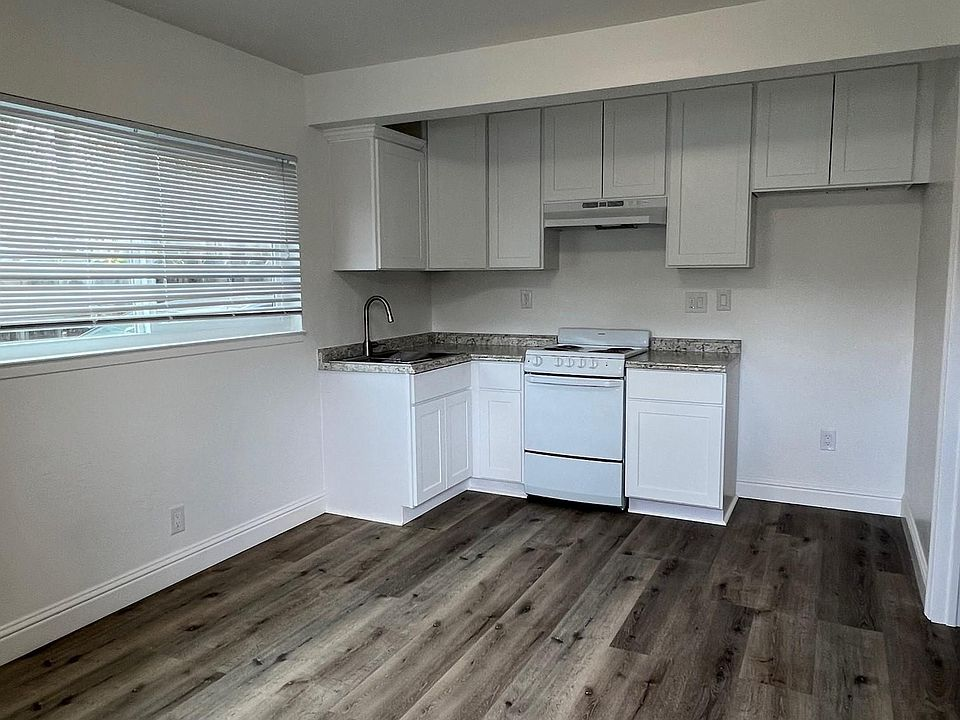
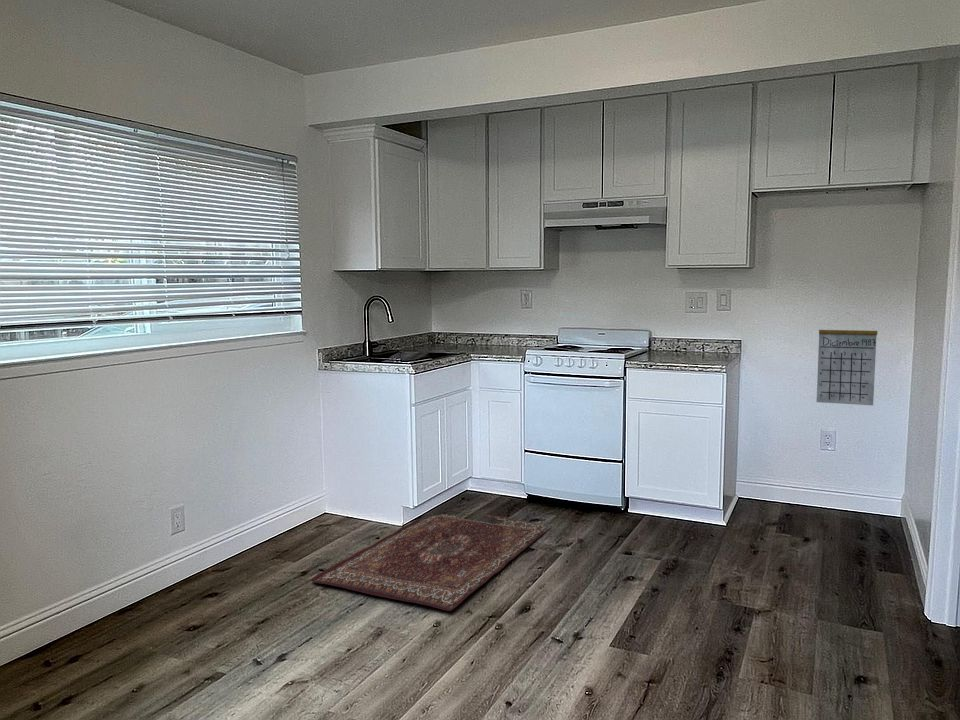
+ calendar [816,312,878,406]
+ rug [310,512,551,612]
